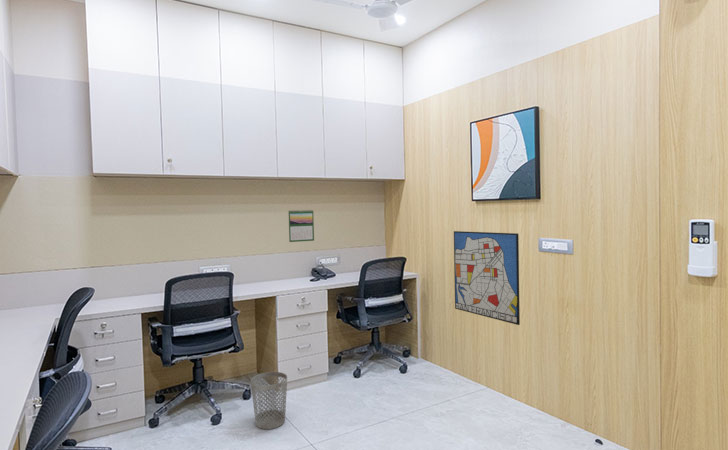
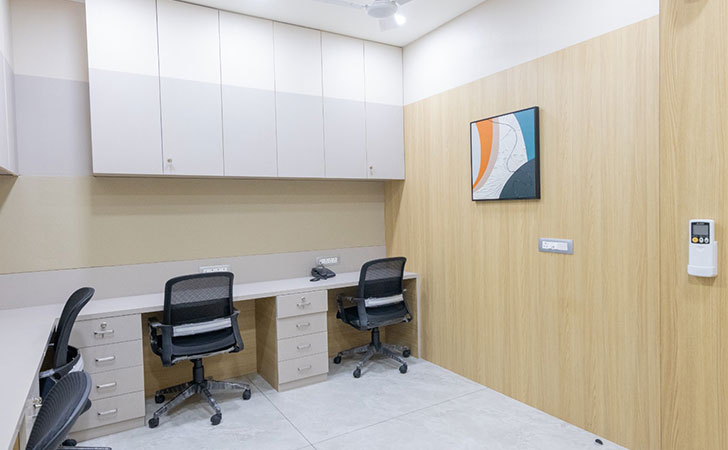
- calendar [287,208,315,243]
- wastebasket [250,371,288,430]
- wall art [453,230,521,326]
